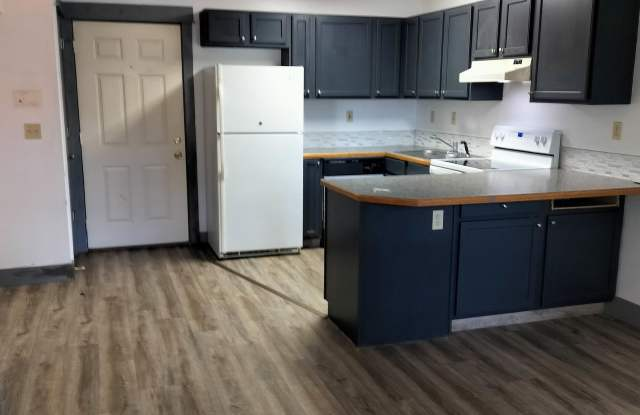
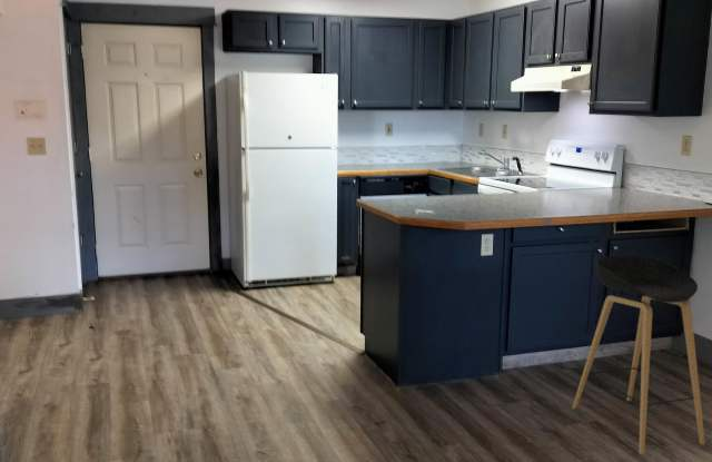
+ stool [571,254,706,455]
